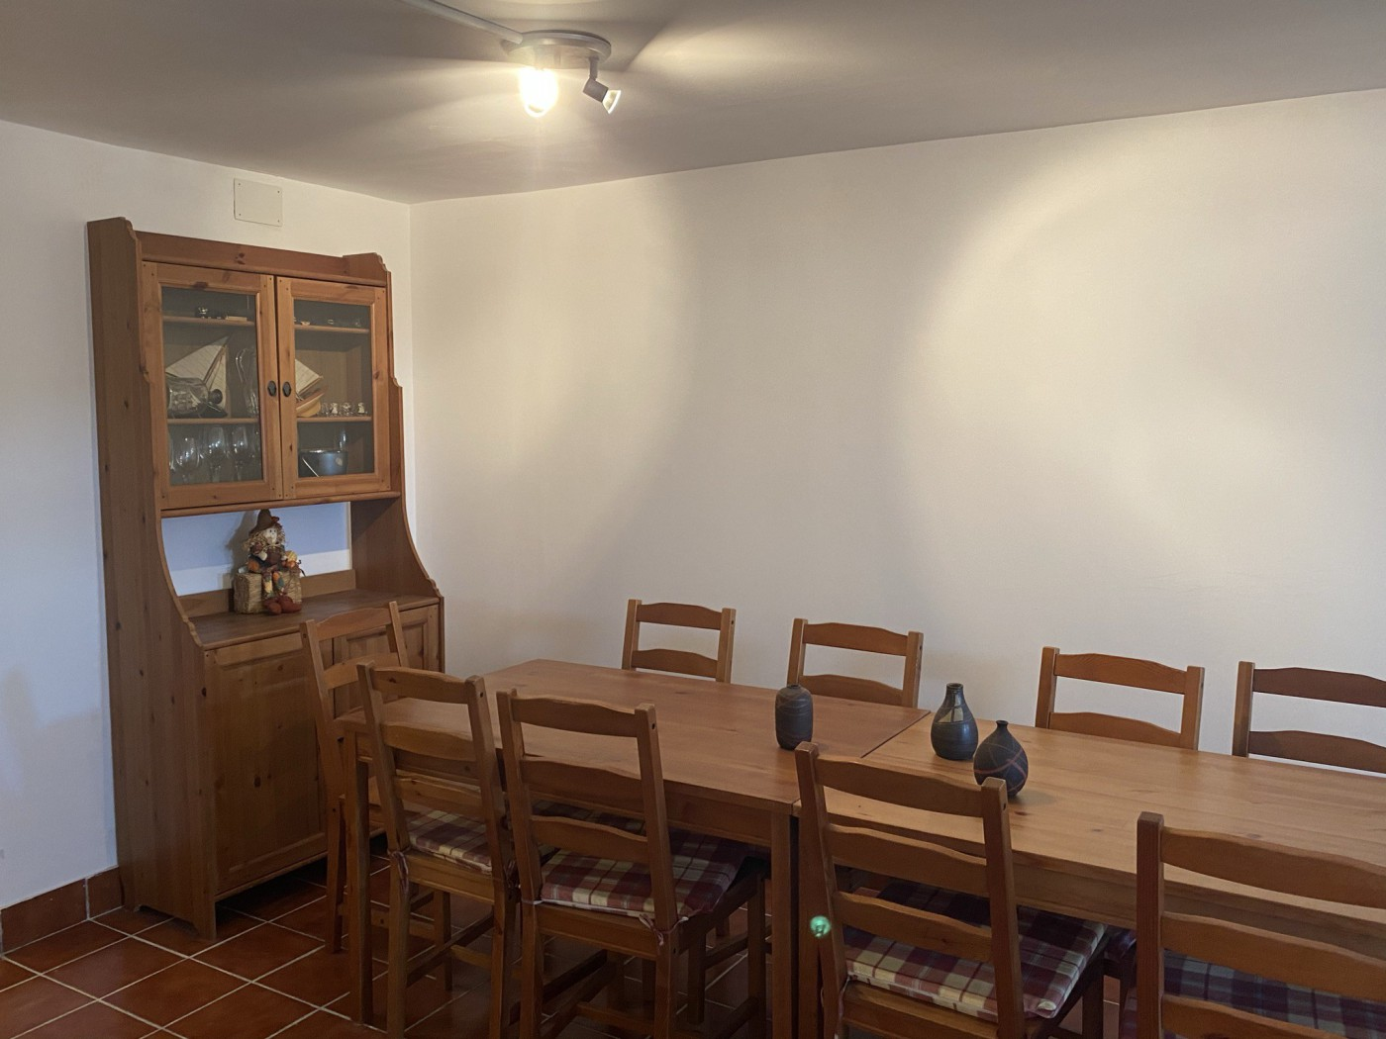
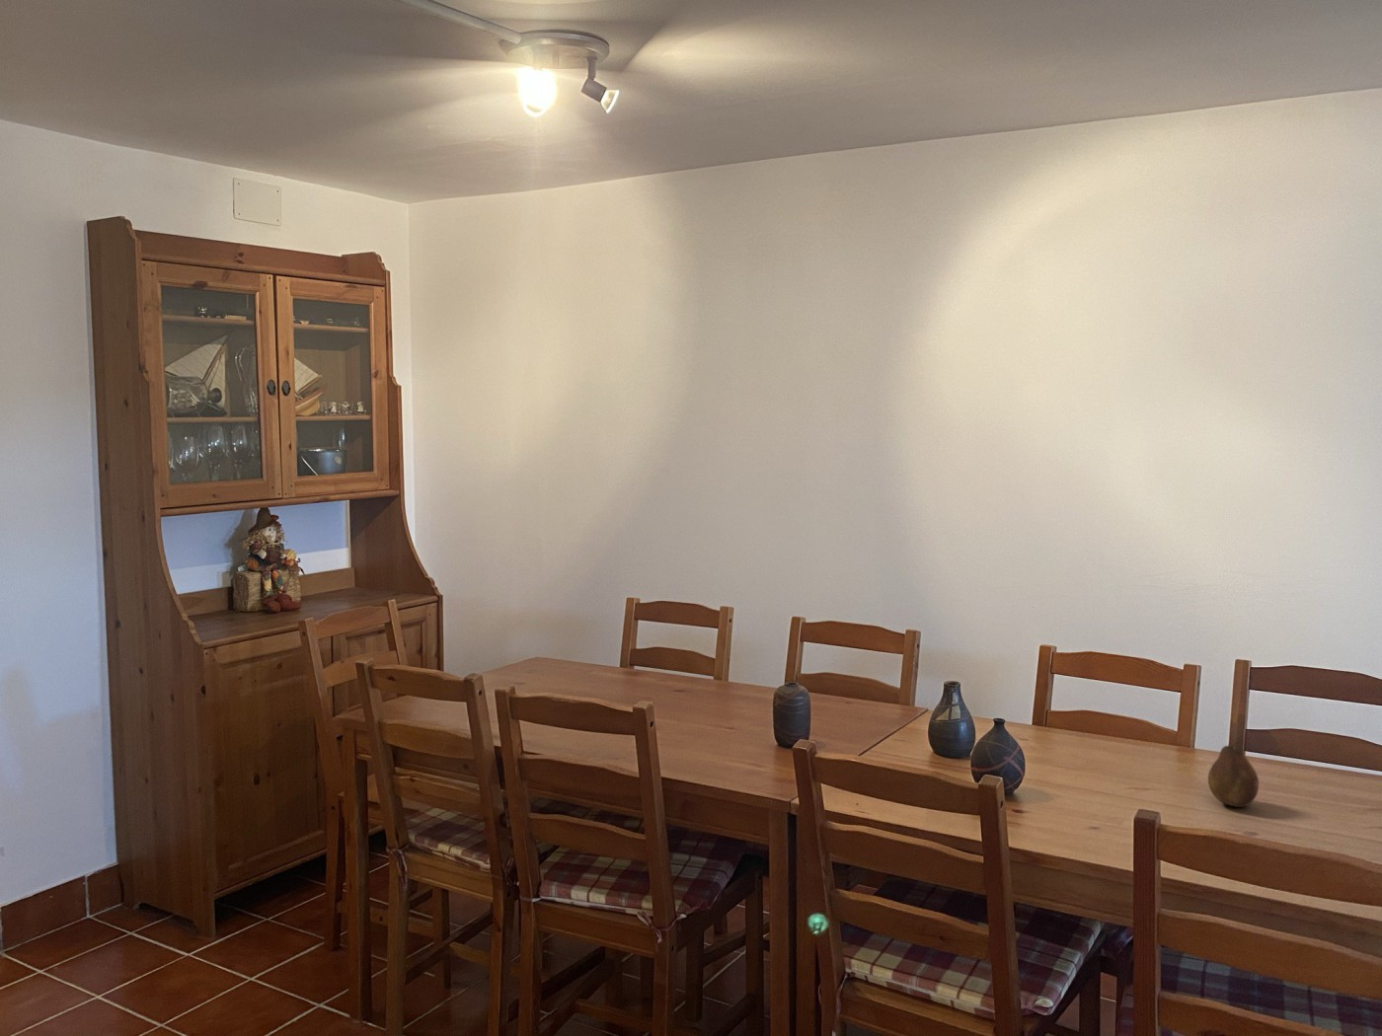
+ fruit [1207,743,1260,809]
